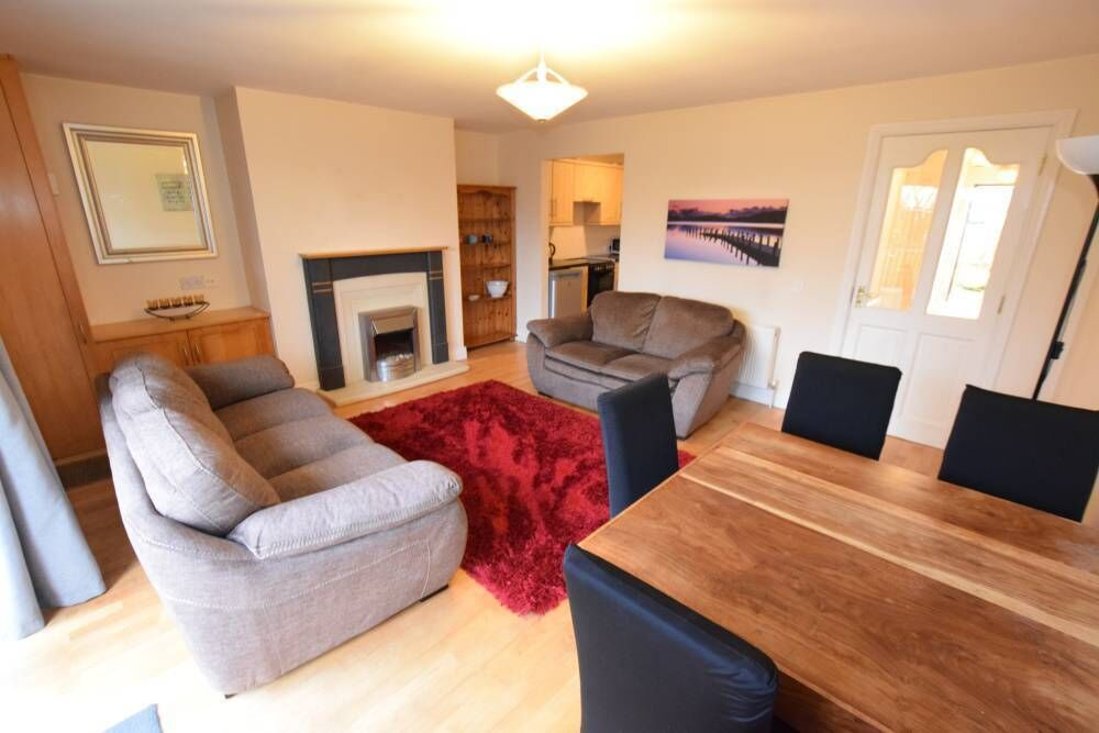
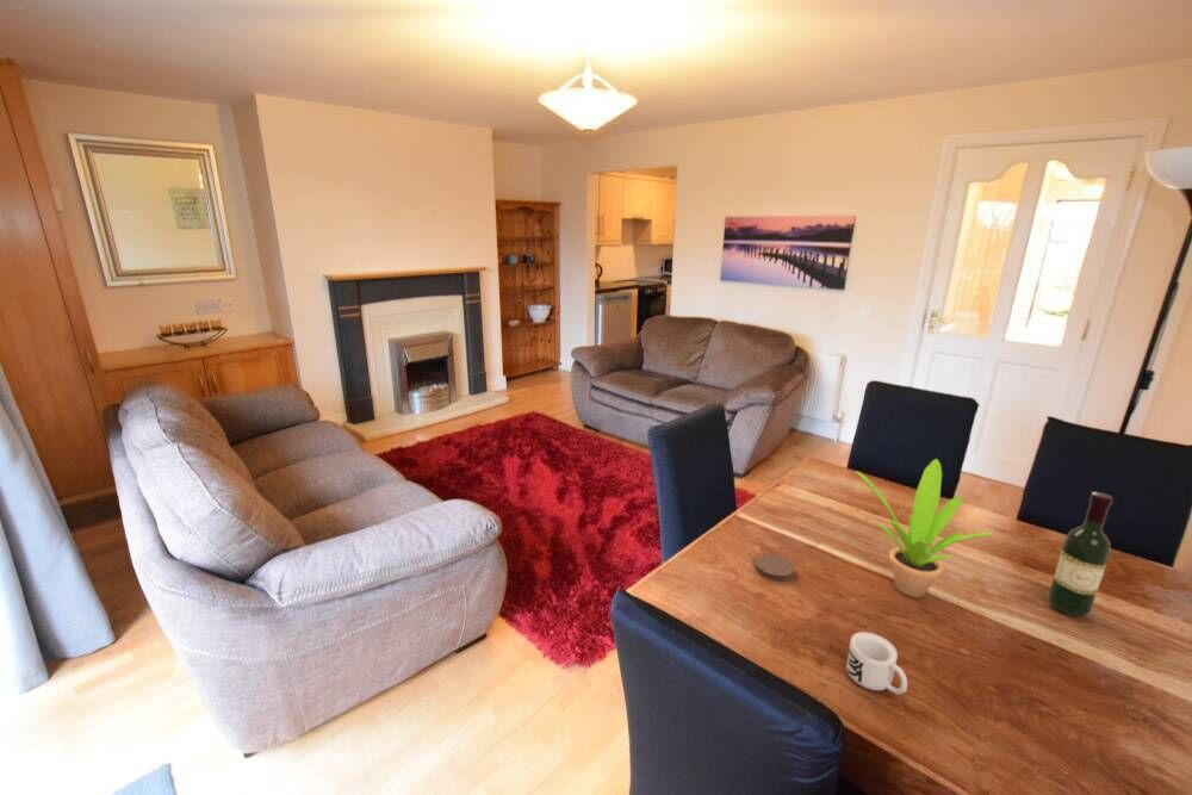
+ wine bottle [1047,491,1115,617]
+ coaster [753,553,796,582]
+ potted plant [855,458,994,598]
+ mug [845,631,908,696]
